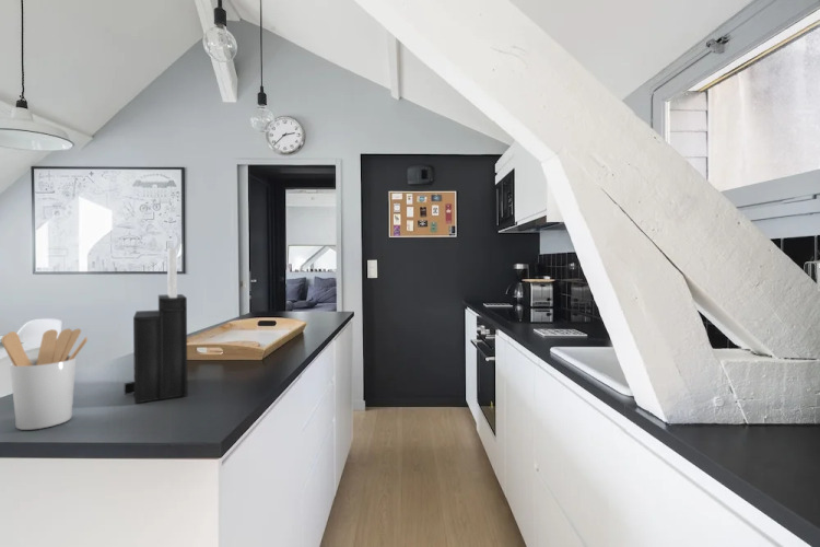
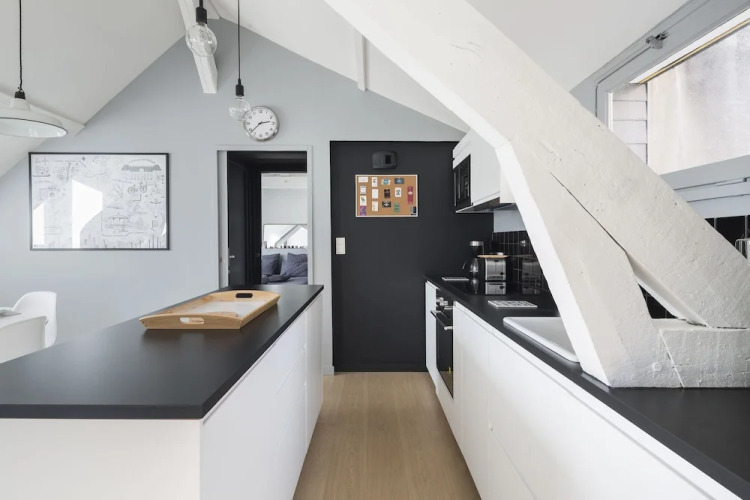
- utensil holder [0,328,89,431]
- knife block [124,247,189,405]
